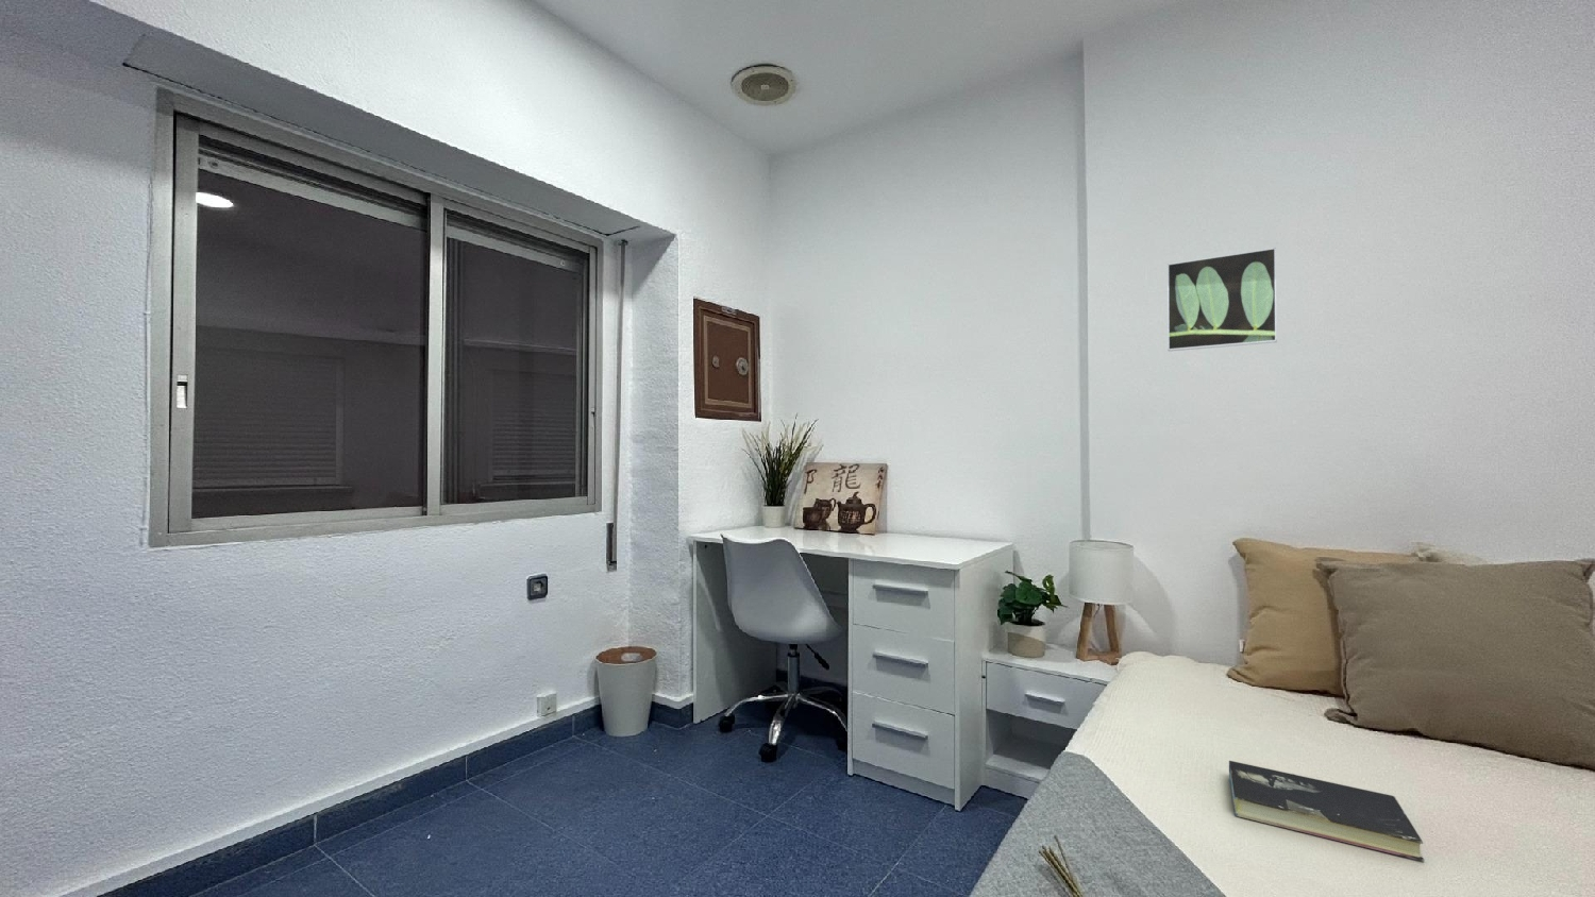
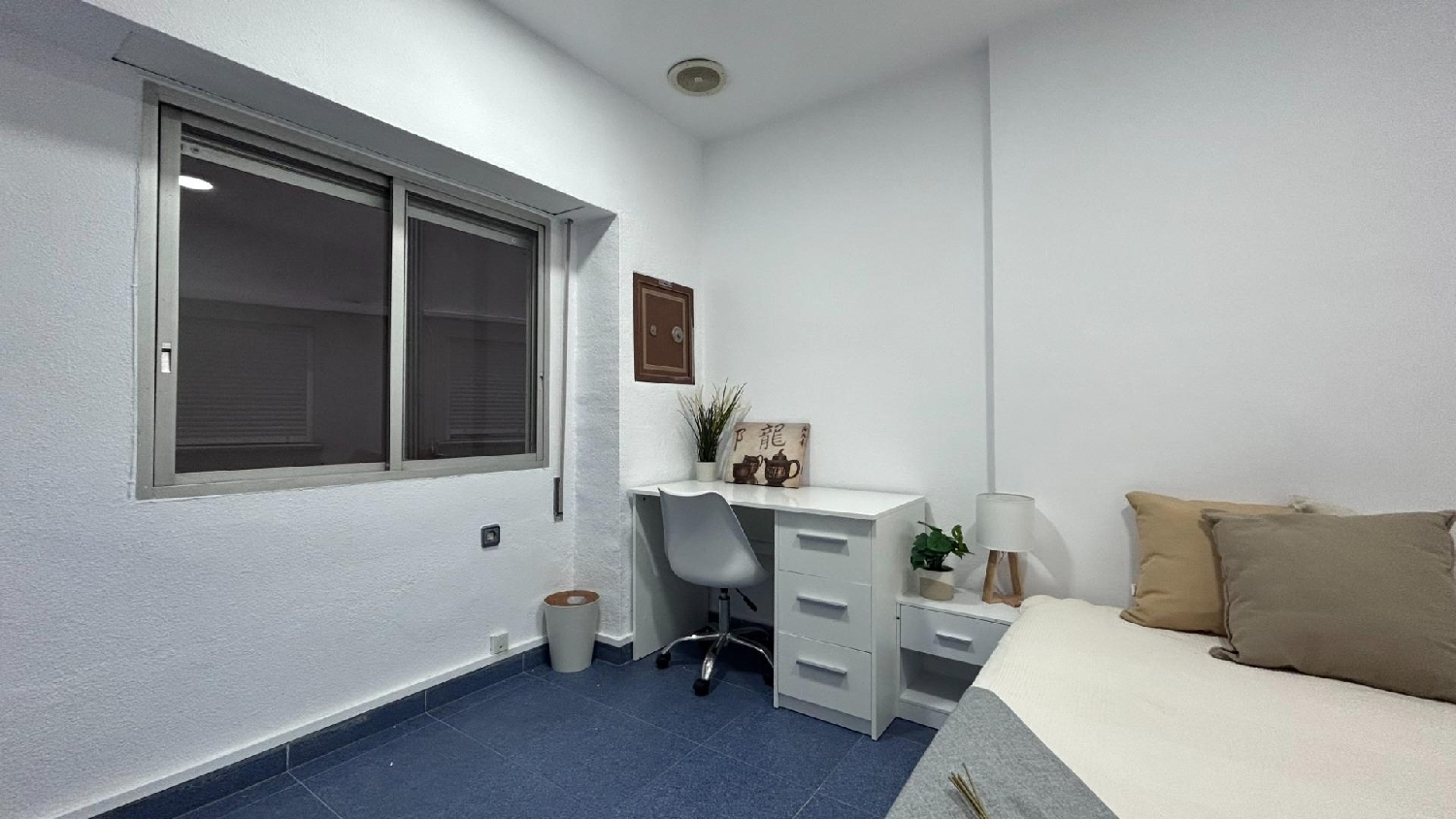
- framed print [1167,246,1278,352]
- book [1228,760,1425,863]
